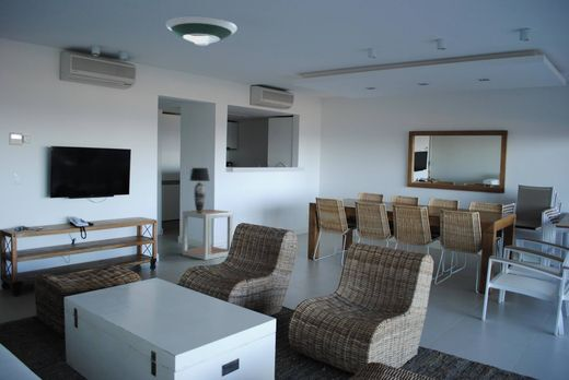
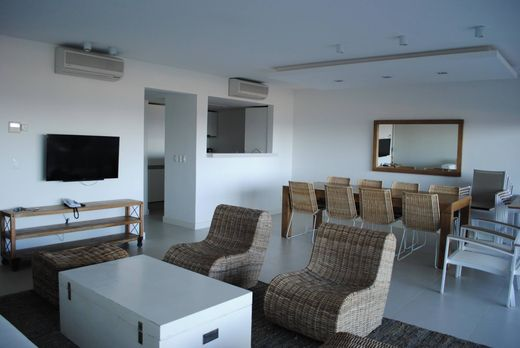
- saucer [164,15,239,47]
- table lamp [189,167,211,212]
- side table [182,209,234,261]
